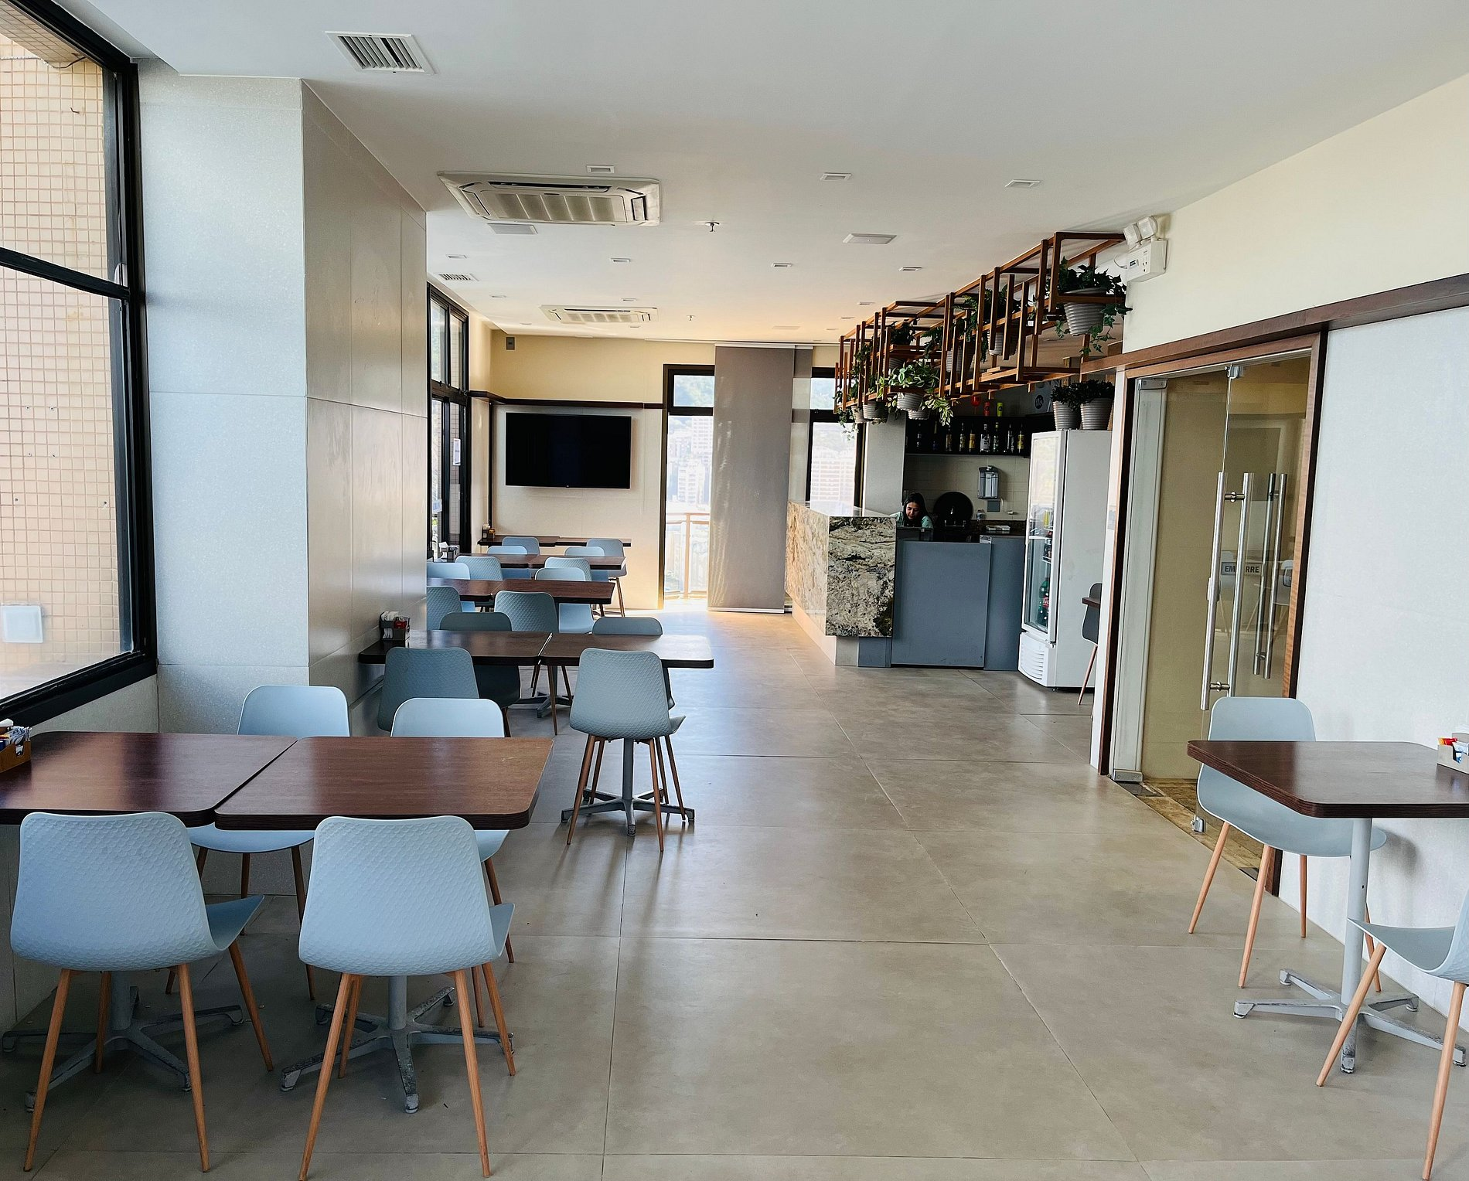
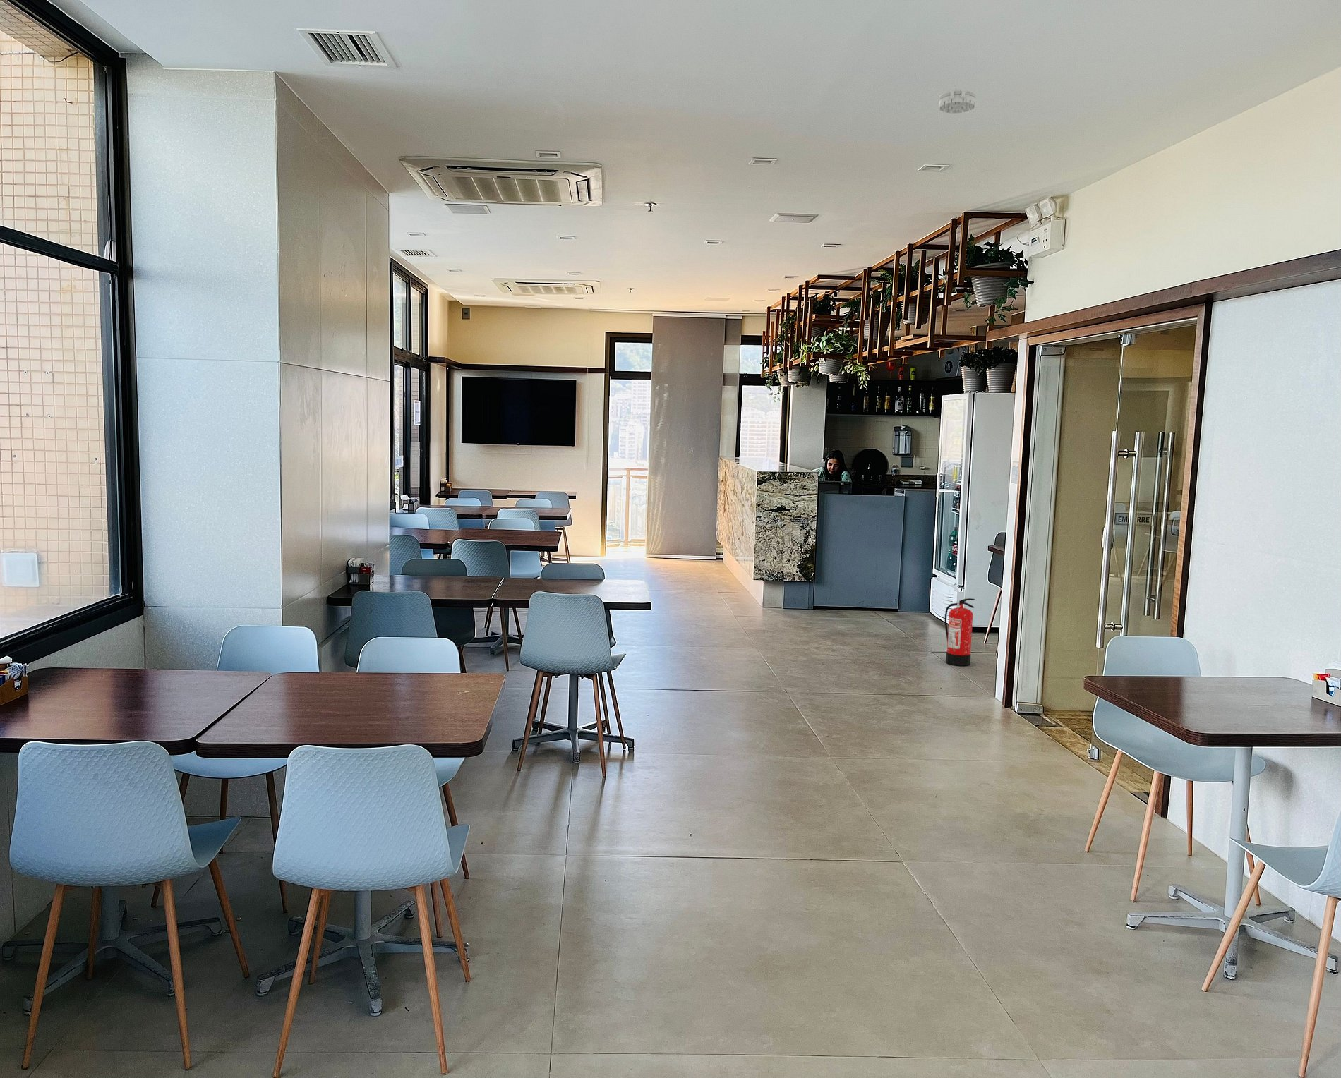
+ smoke detector [938,89,977,114]
+ fire extinguisher [944,597,976,667]
